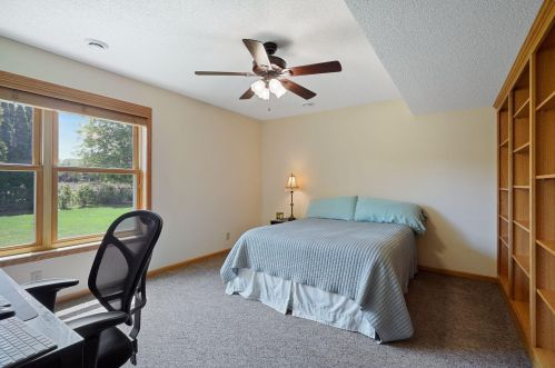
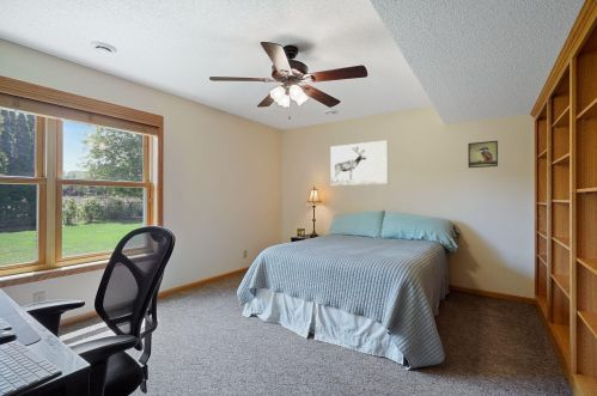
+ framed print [467,140,499,169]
+ wall art [329,139,389,187]
